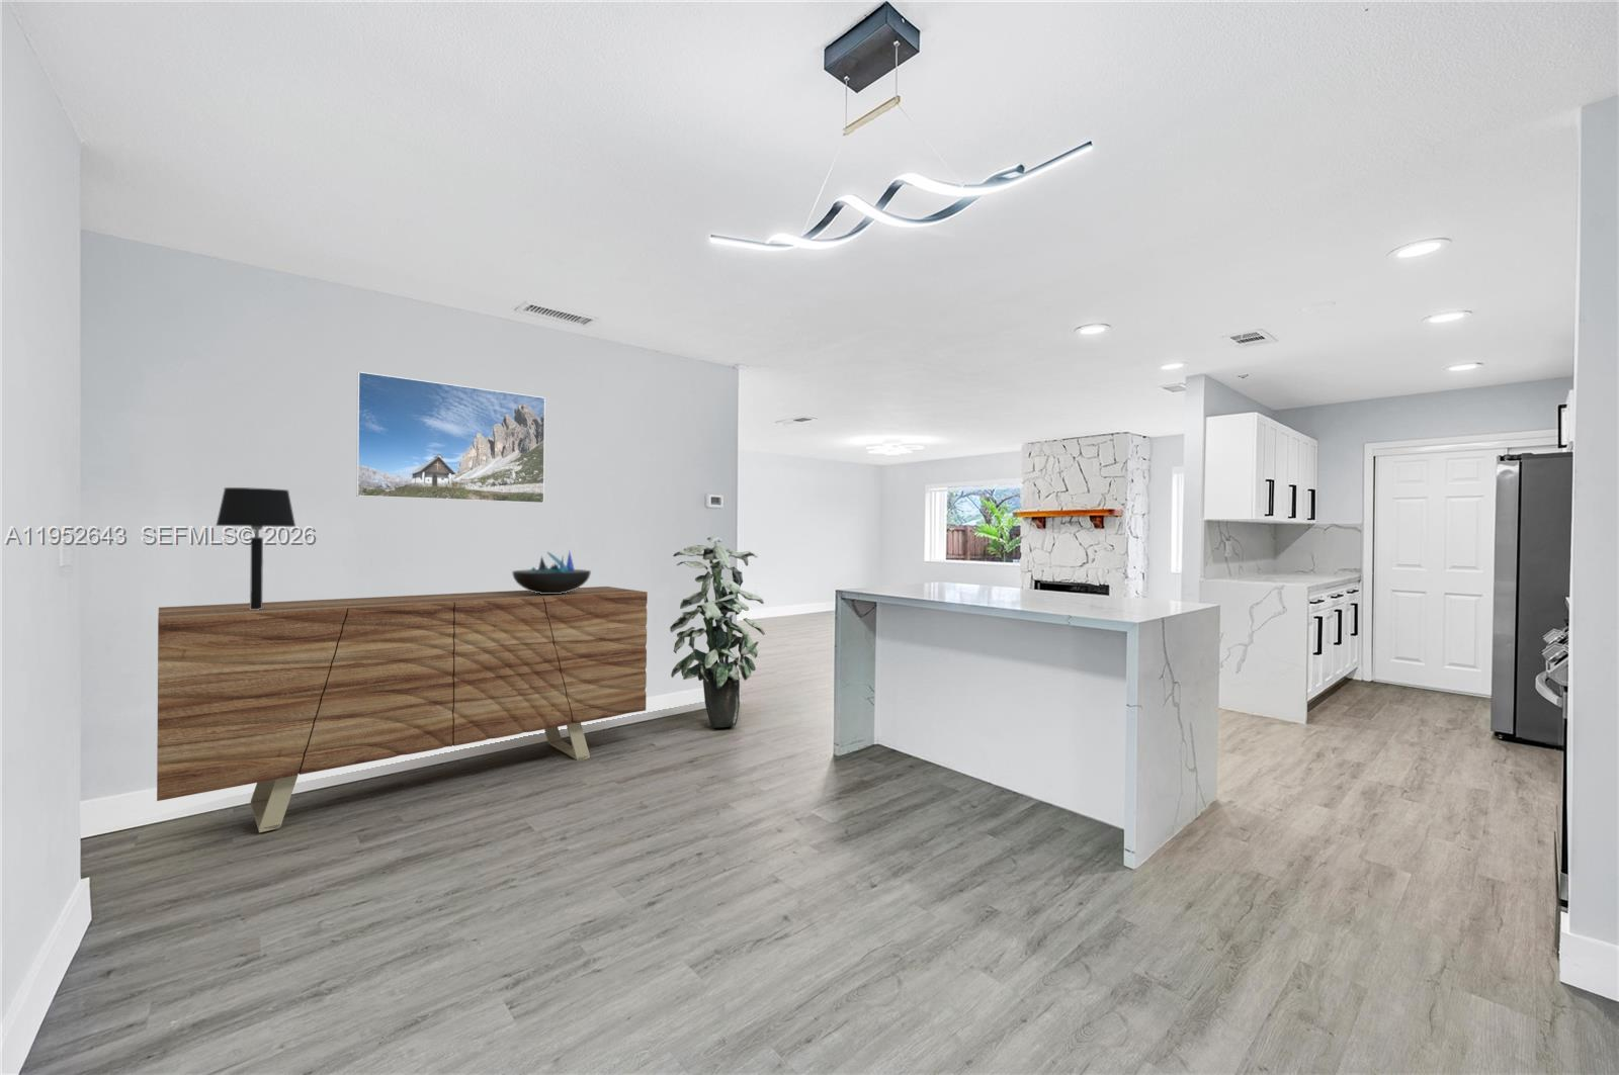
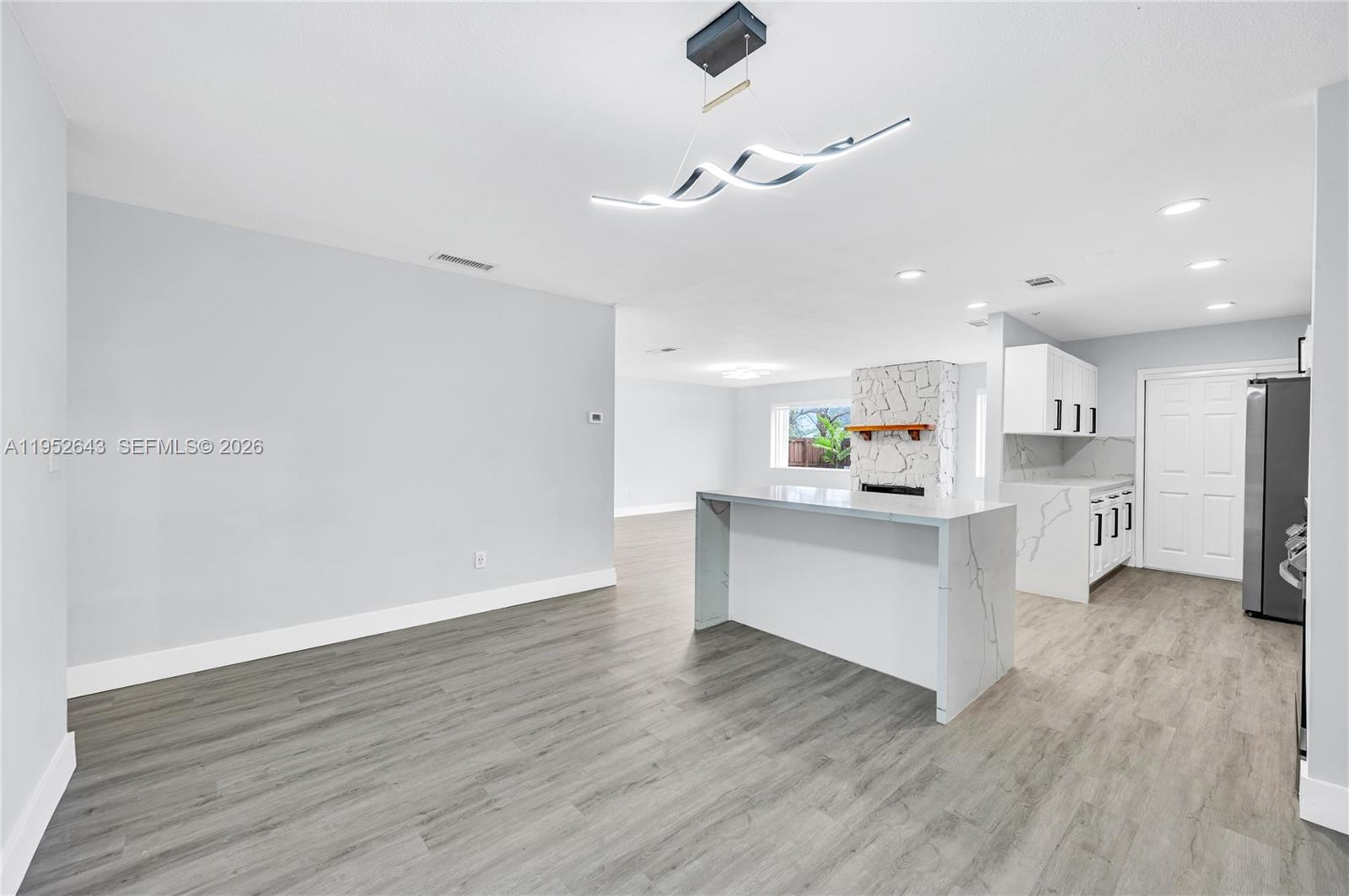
- table lamp [215,486,296,609]
- sideboard [156,585,648,834]
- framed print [355,371,546,505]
- decorative bowl [511,551,592,594]
- indoor plant [668,536,766,729]
